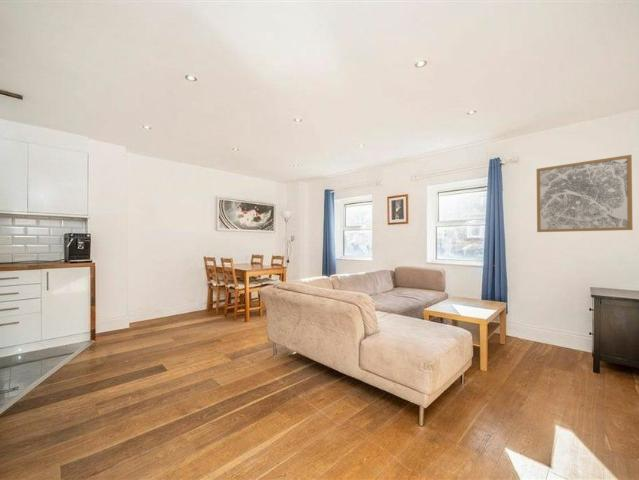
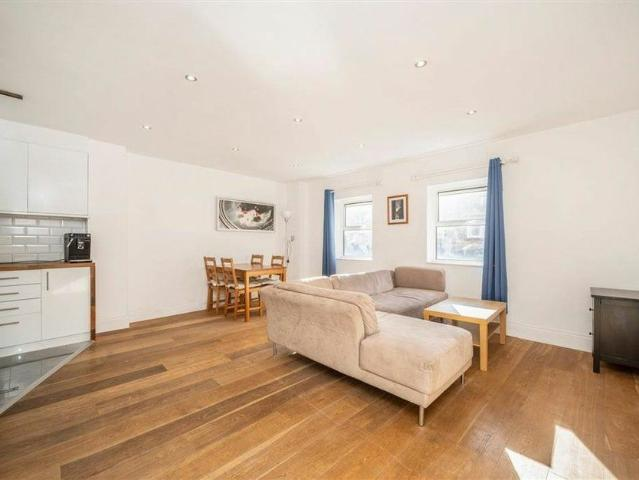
- wall art [536,154,634,233]
